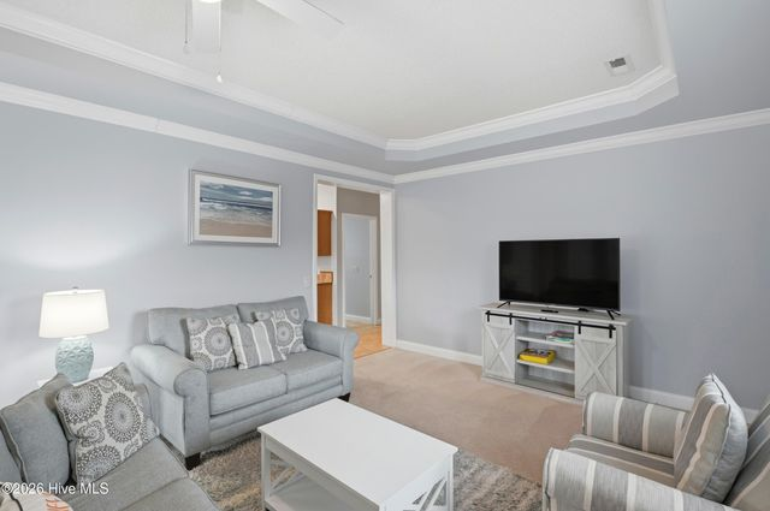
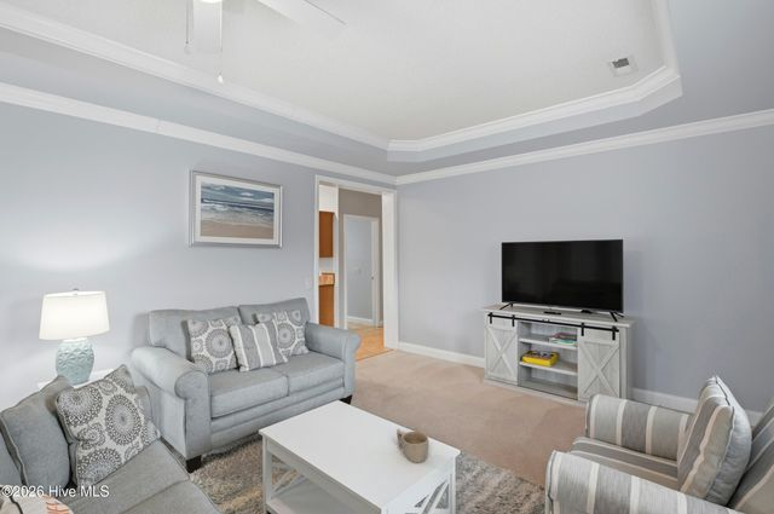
+ cup [395,428,429,464]
